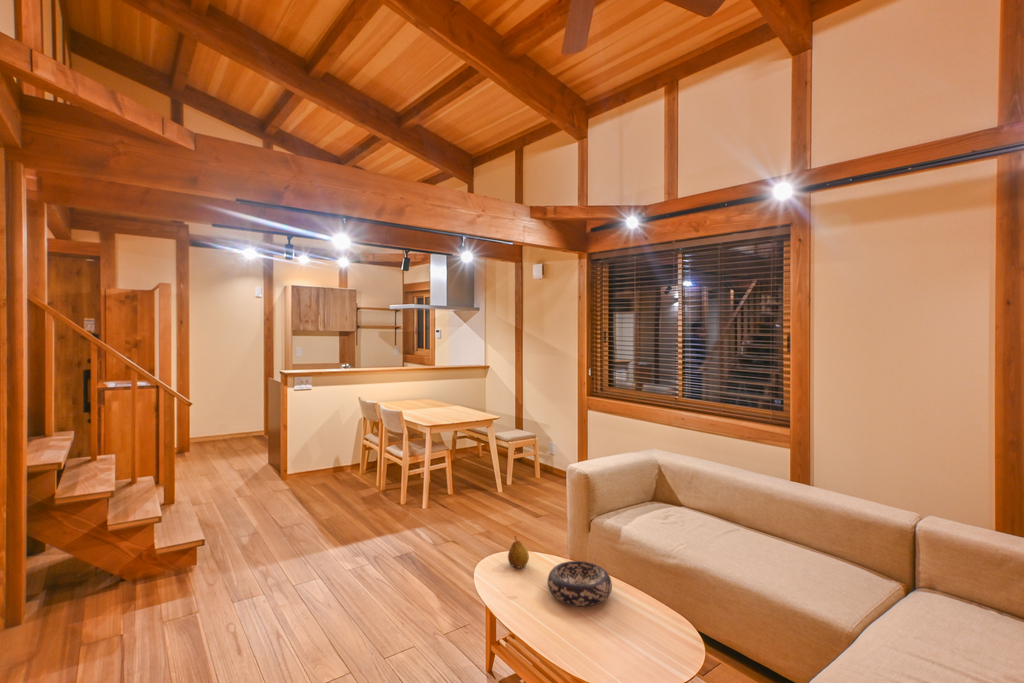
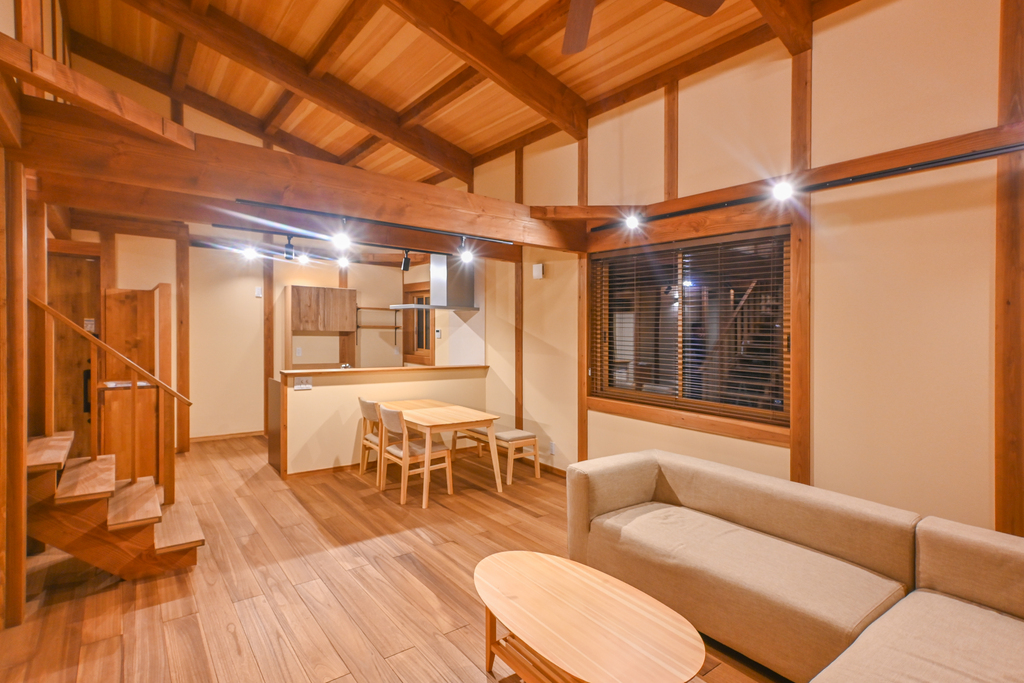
- decorative bowl [547,560,613,607]
- fruit [507,535,530,569]
